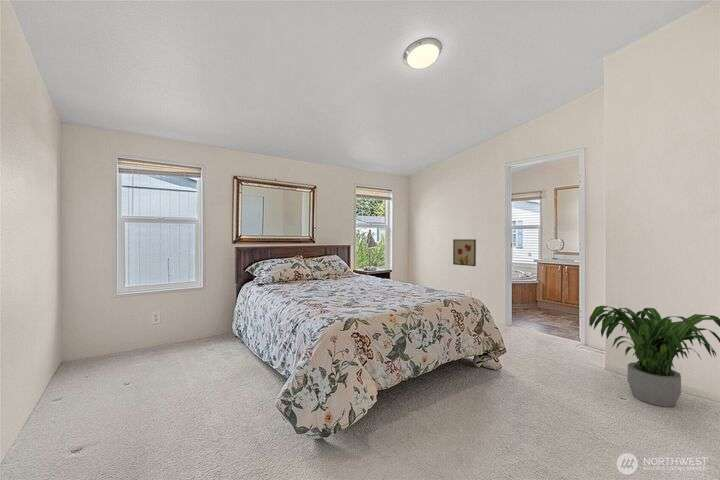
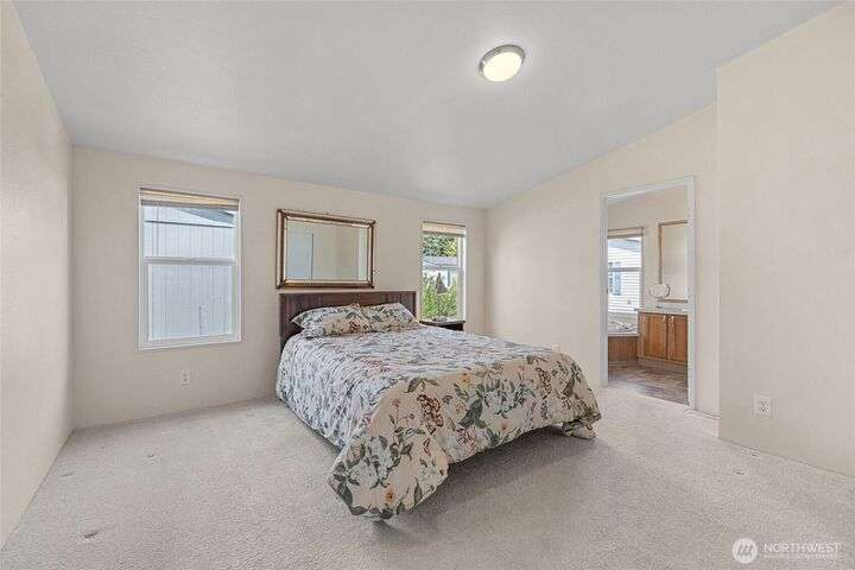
- wall art [452,238,477,267]
- potted plant [588,305,720,408]
